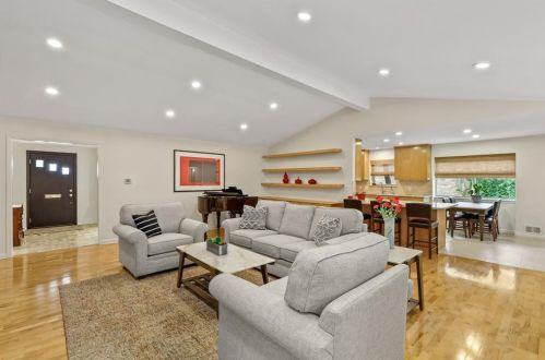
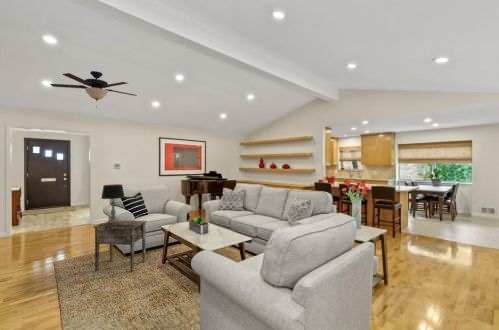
+ side table [92,219,148,272]
+ table lamp [100,183,126,224]
+ ceiling fan [49,70,138,108]
